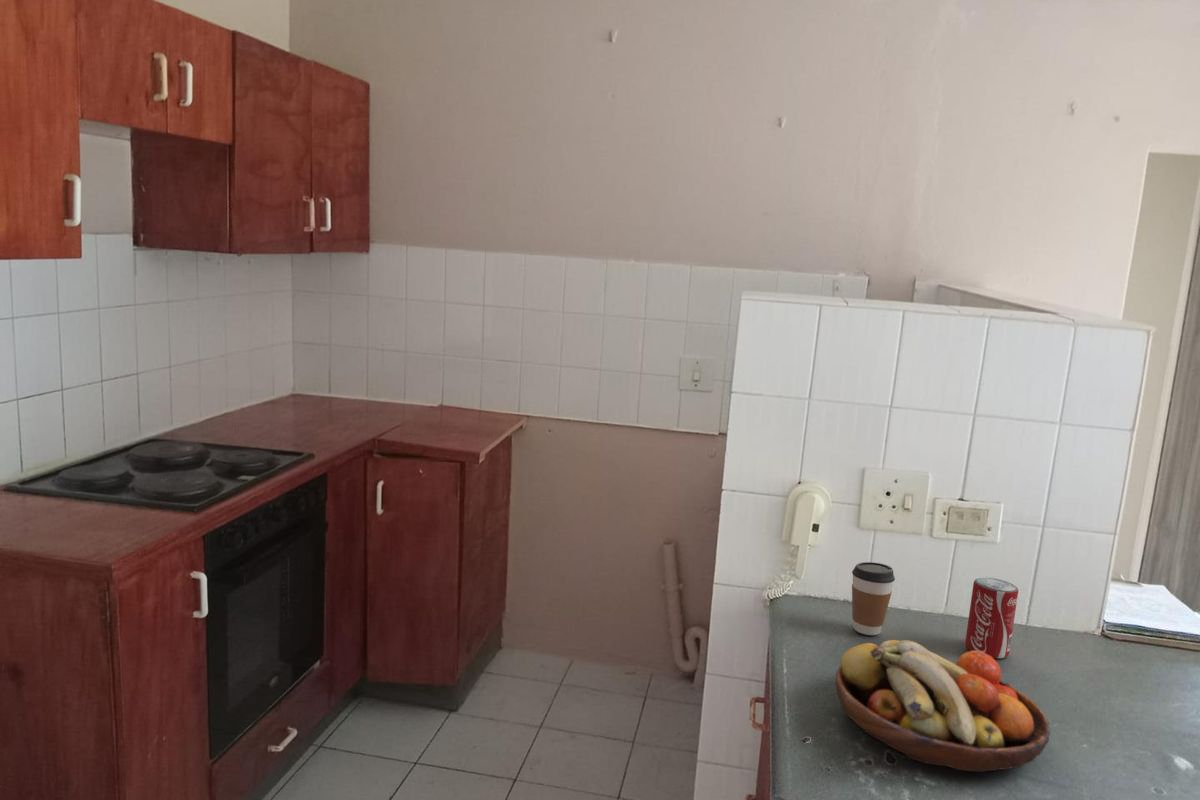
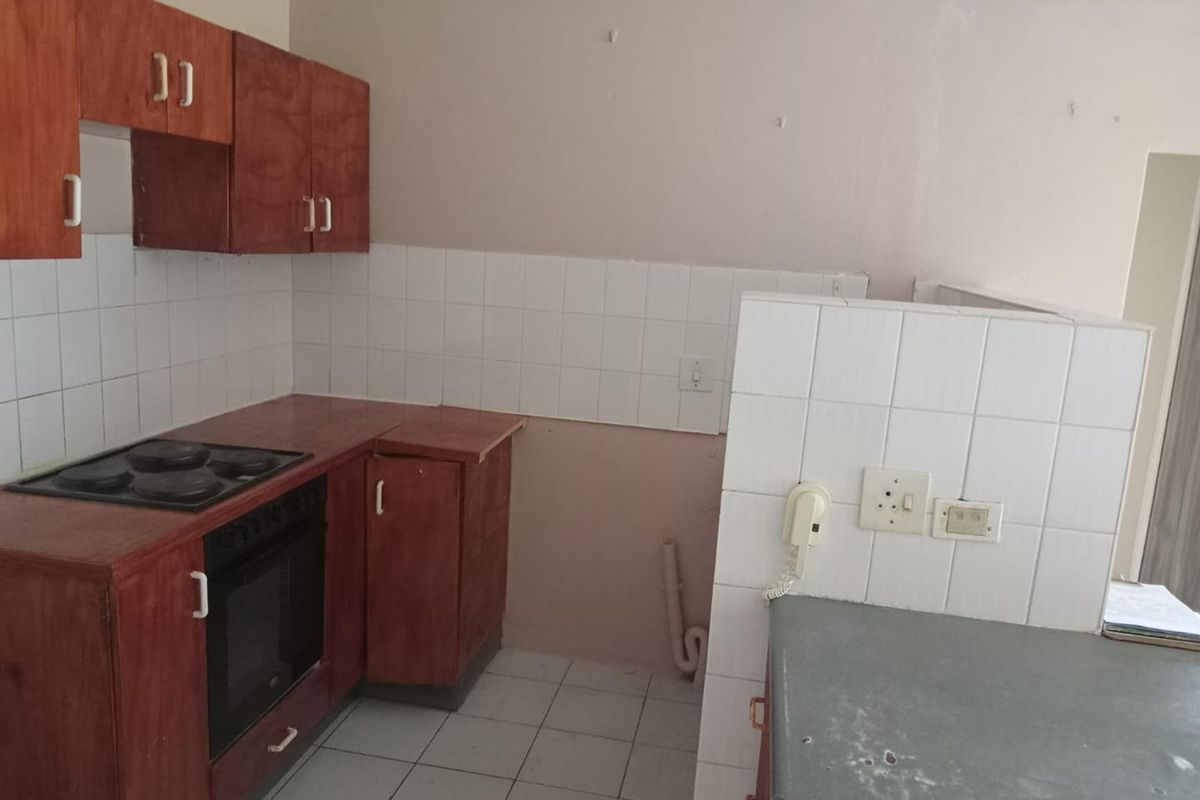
- fruit bowl [835,639,1051,773]
- coffee cup [851,561,896,636]
- beverage can [964,577,1019,659]
